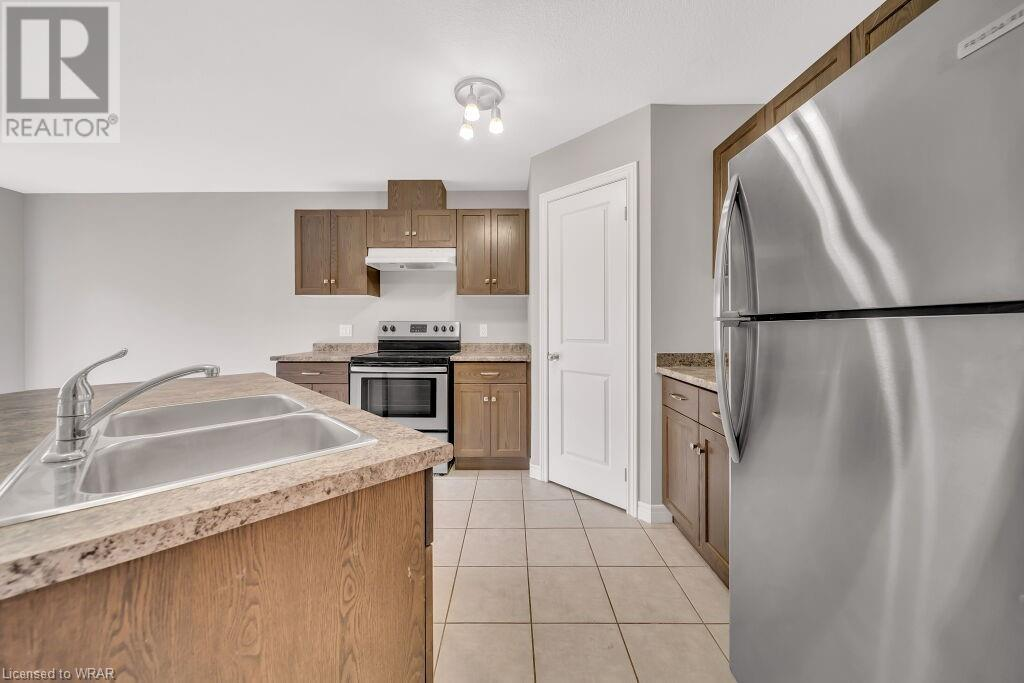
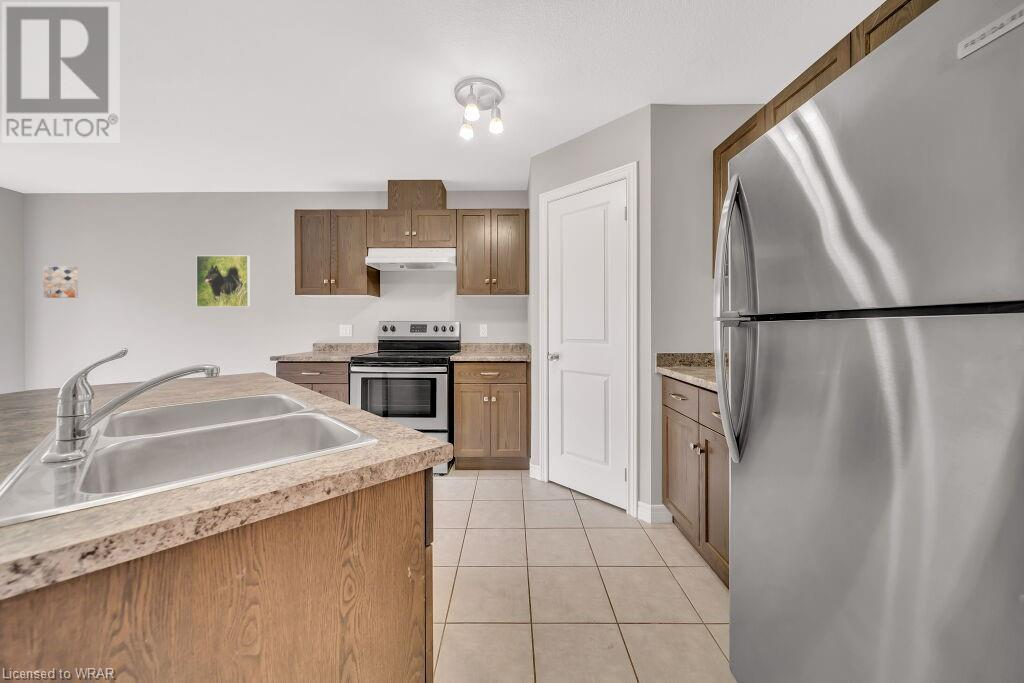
+ wall art [42,266,79,299]
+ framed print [195,254,251,308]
